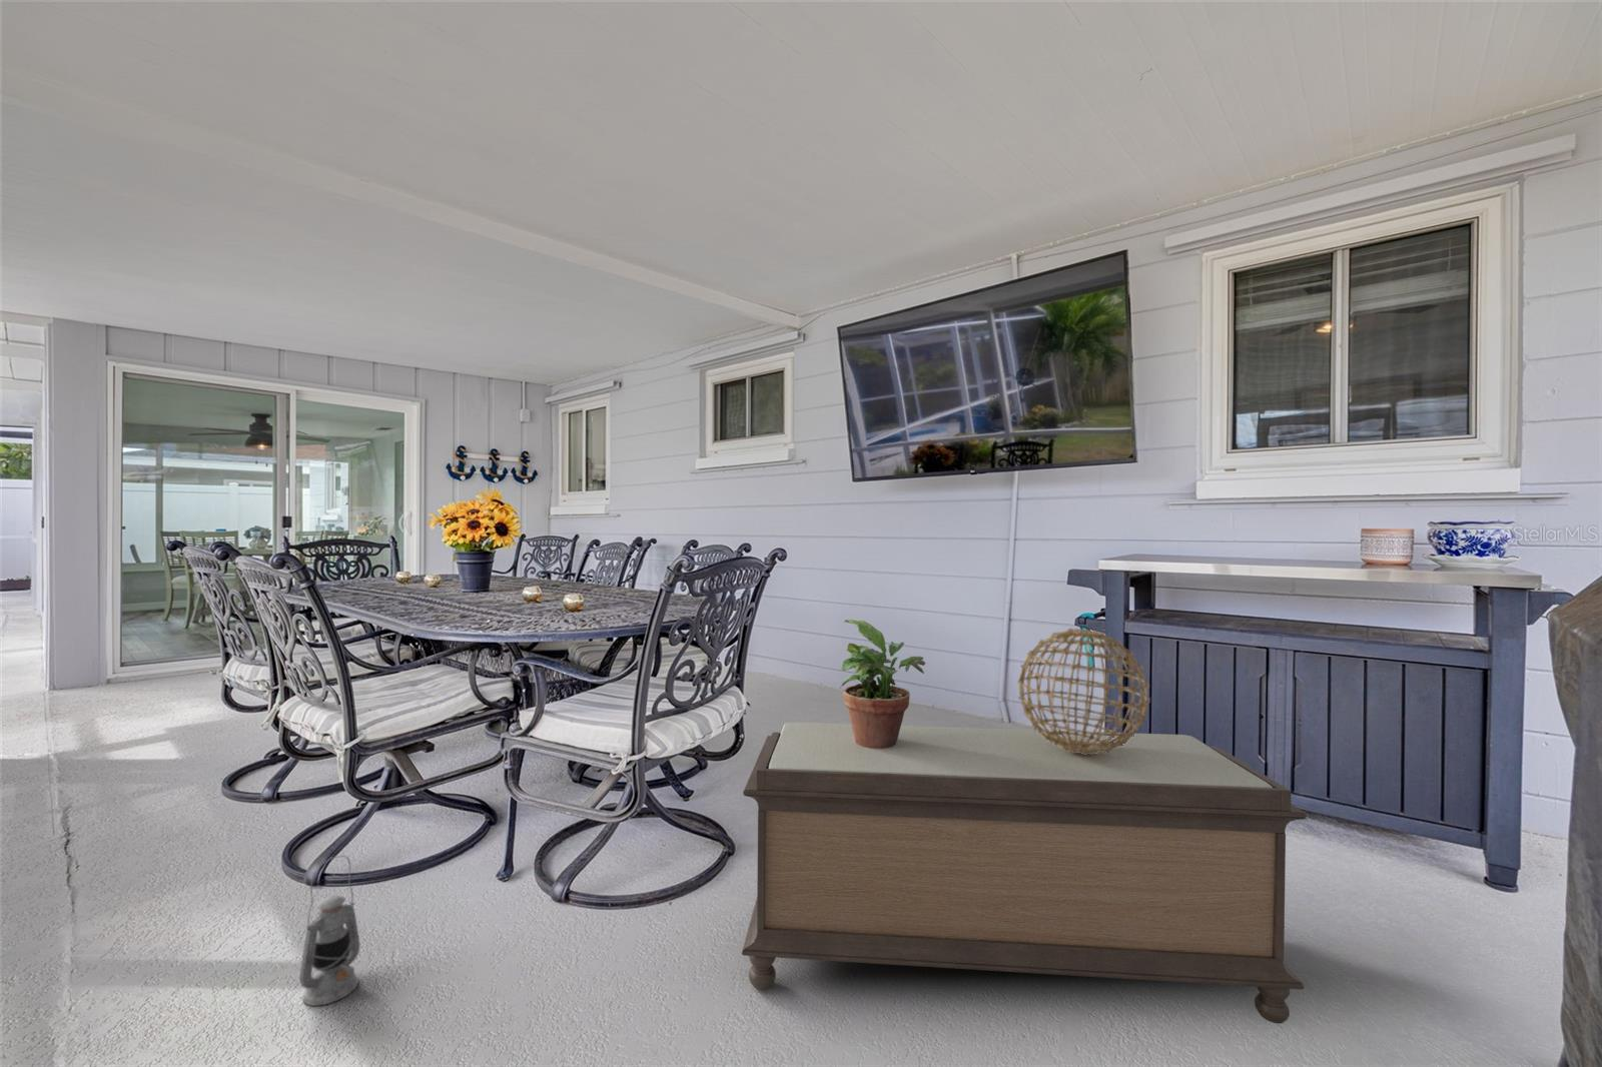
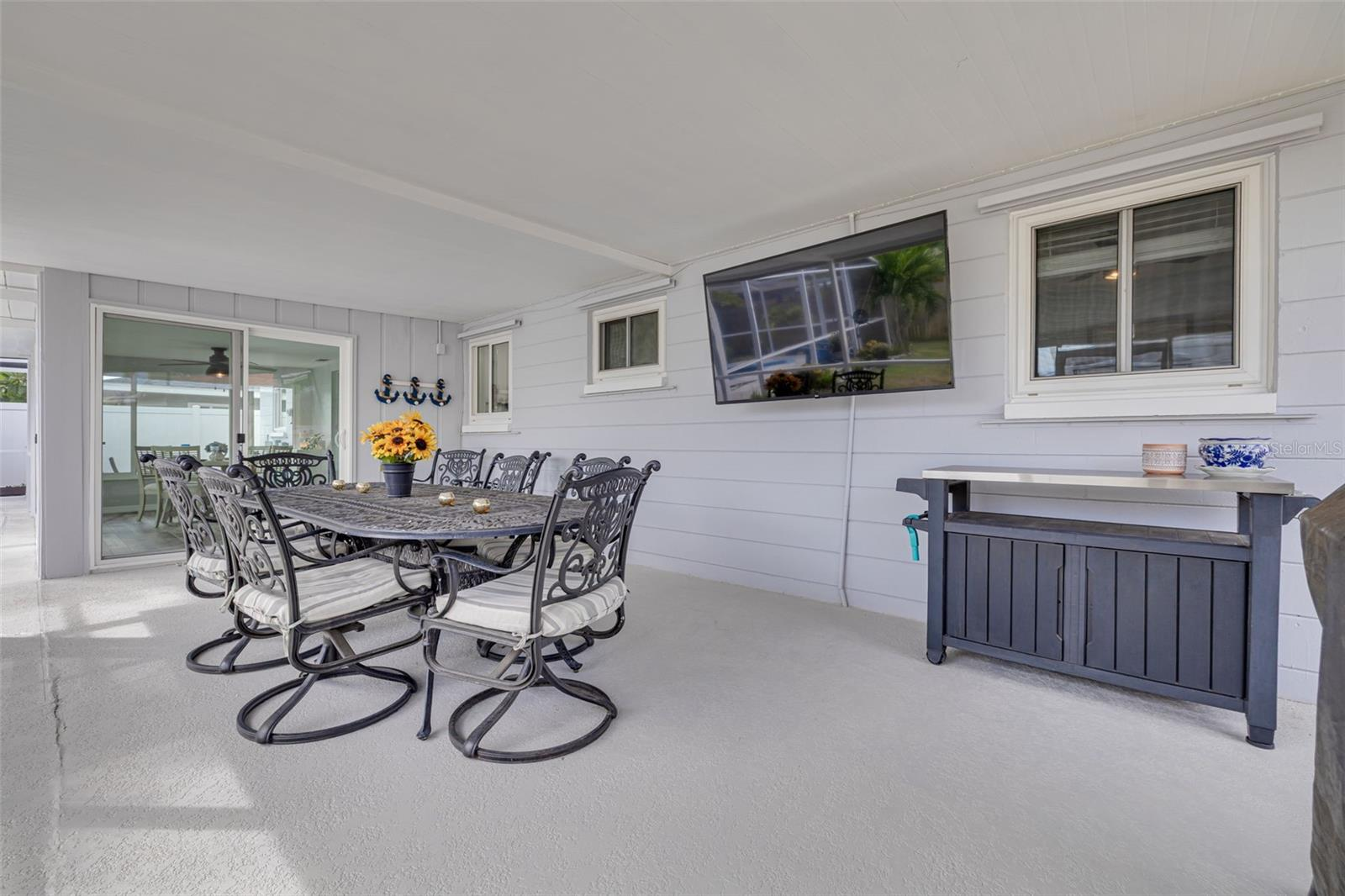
- lantern [299,855,361,1007]
- lantern [1016,628,1152,755]
- bench [741,722,1308,1025]
- potted plant [839,618,927,749]
